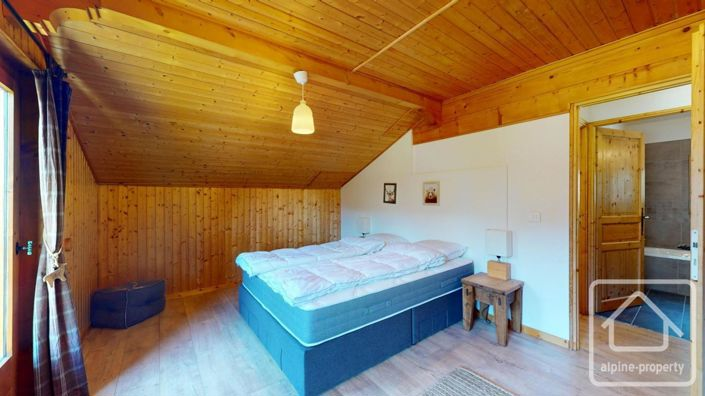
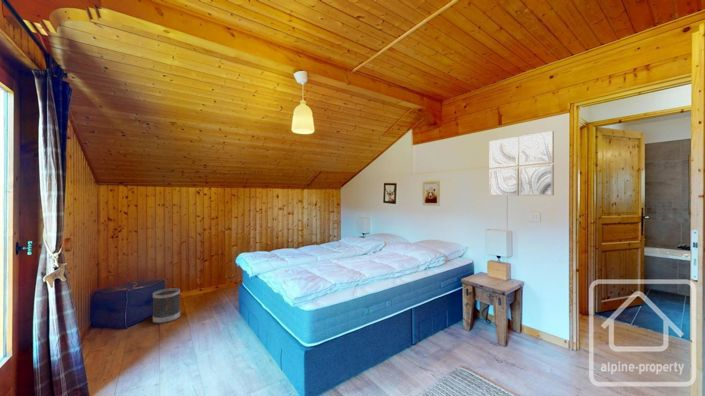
+ wastebasket [152,287,181,324]
+ wall art [488,130,555,197]
